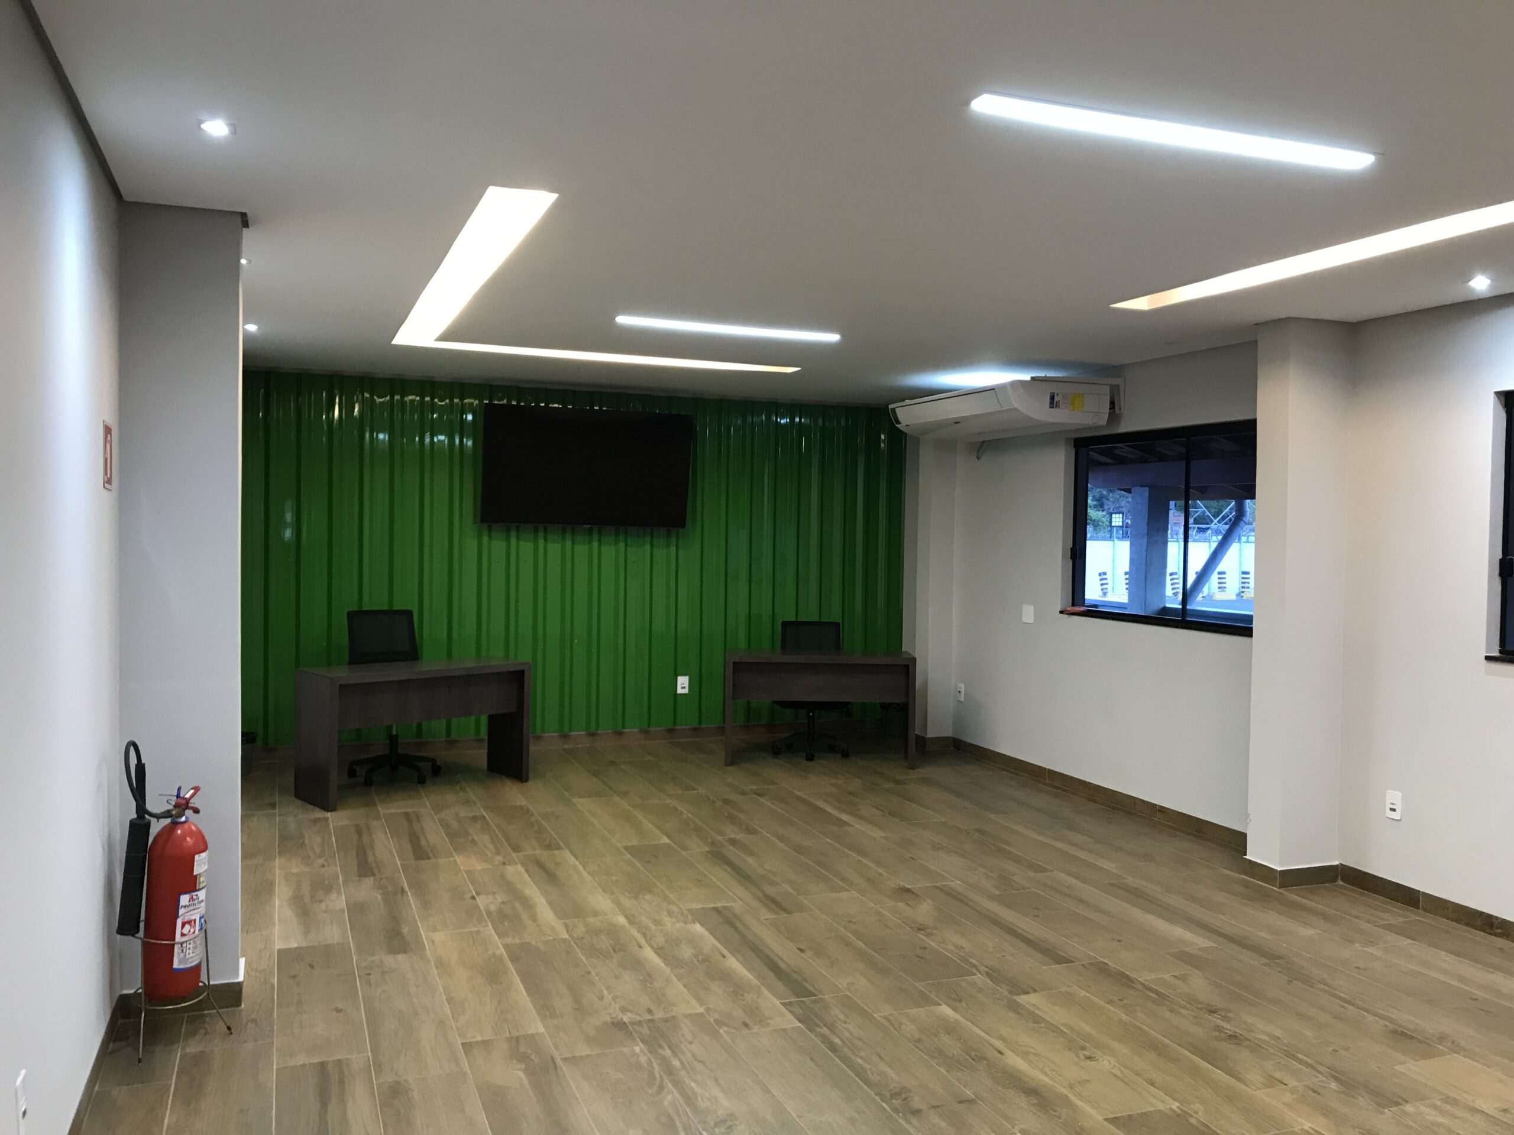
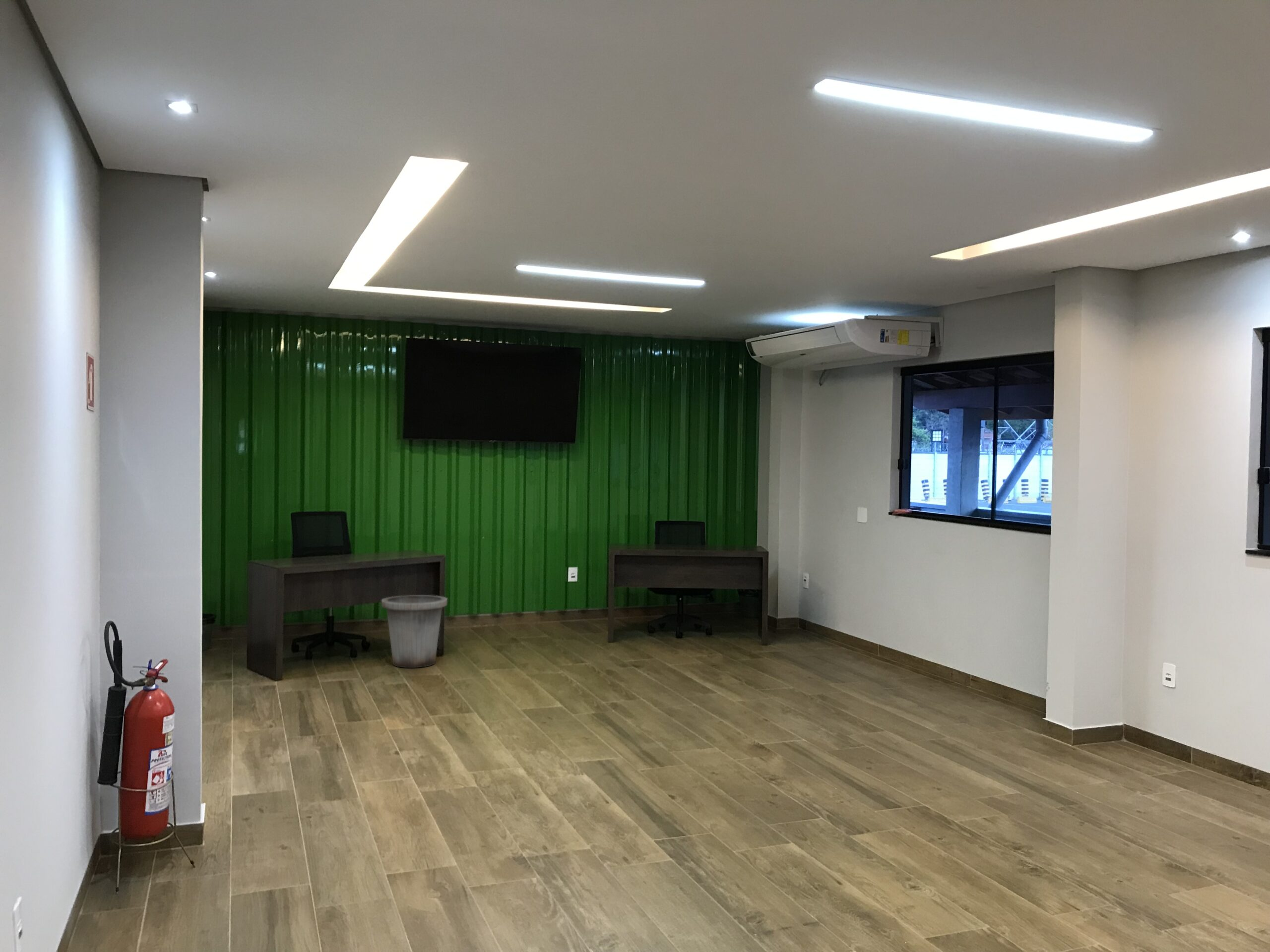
+ trash can [381,595,448,668]
